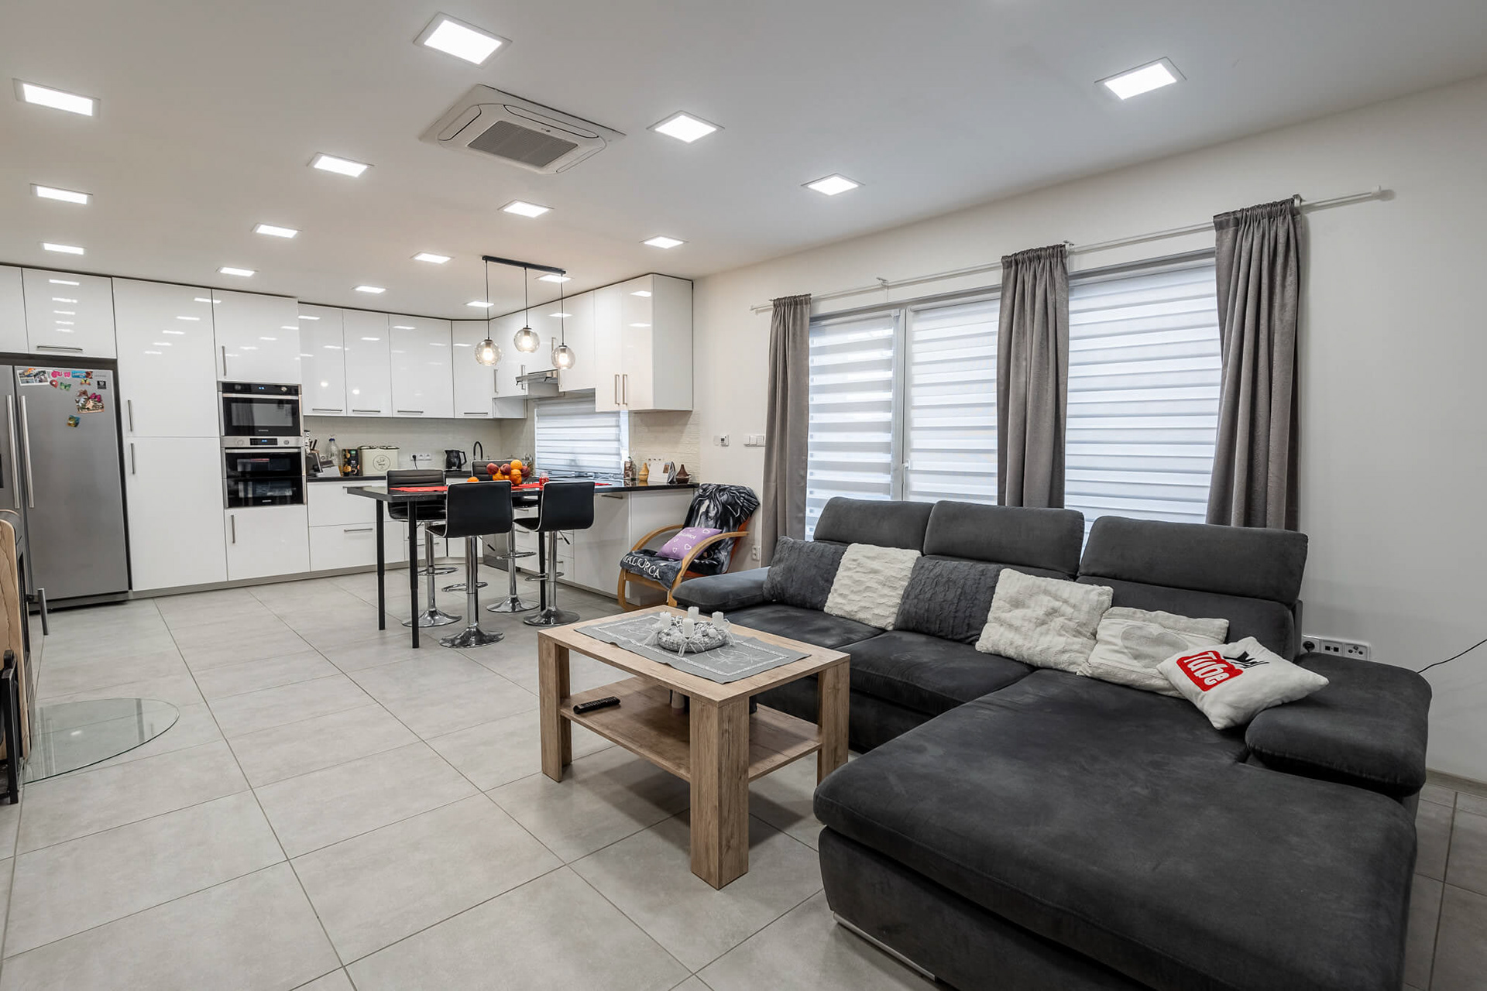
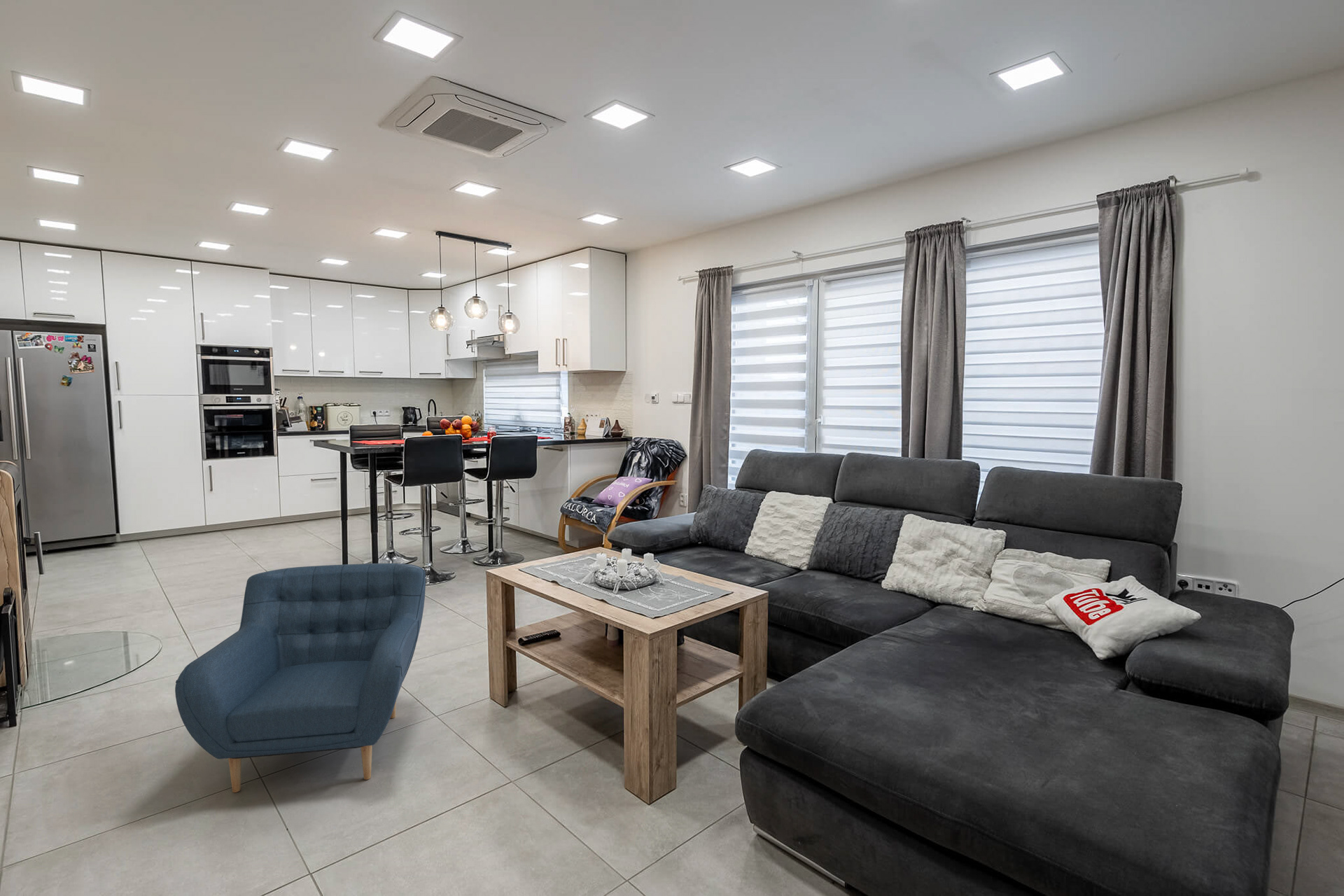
+ armchair [174,563,426,793]
